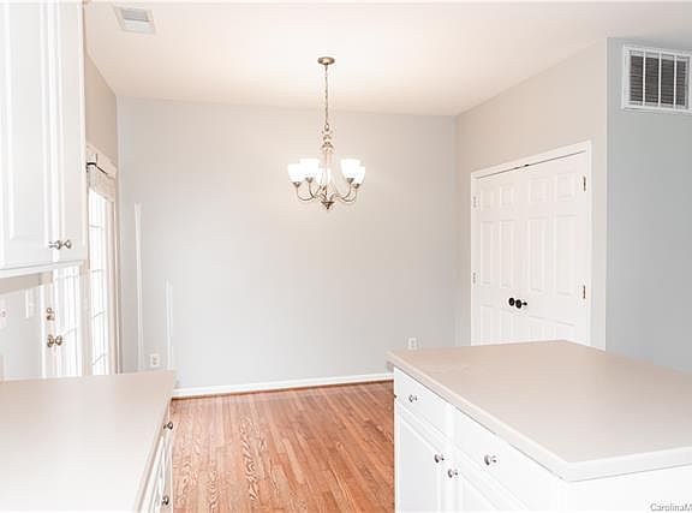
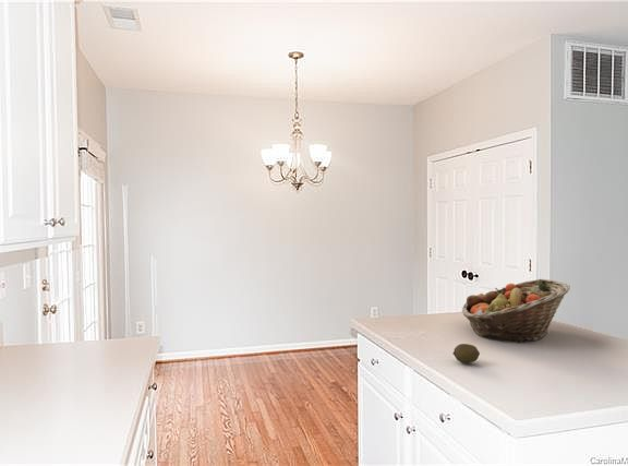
+ fruit basket [461,278,571,344]
+ fruit [452,343,481,365]
